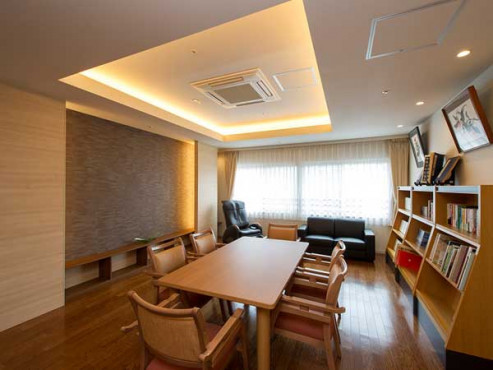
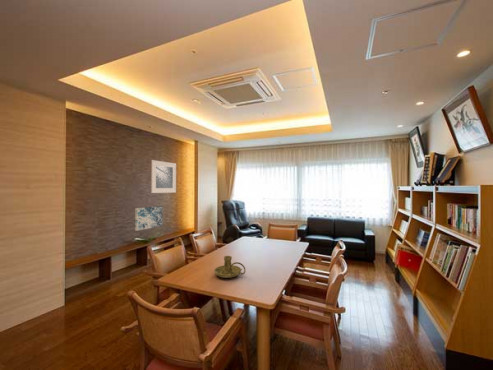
+ wall art [134,205,164,232]
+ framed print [150,159,177,194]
+ candle holder [213,255,246,279]
